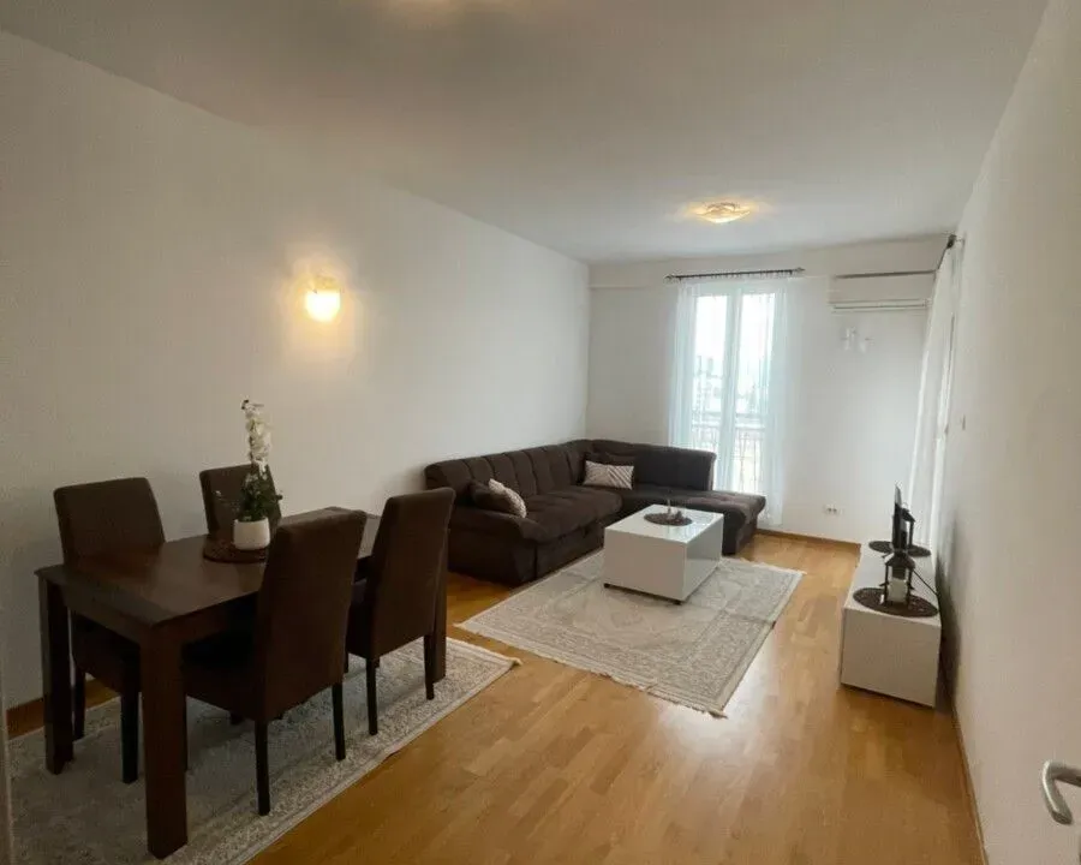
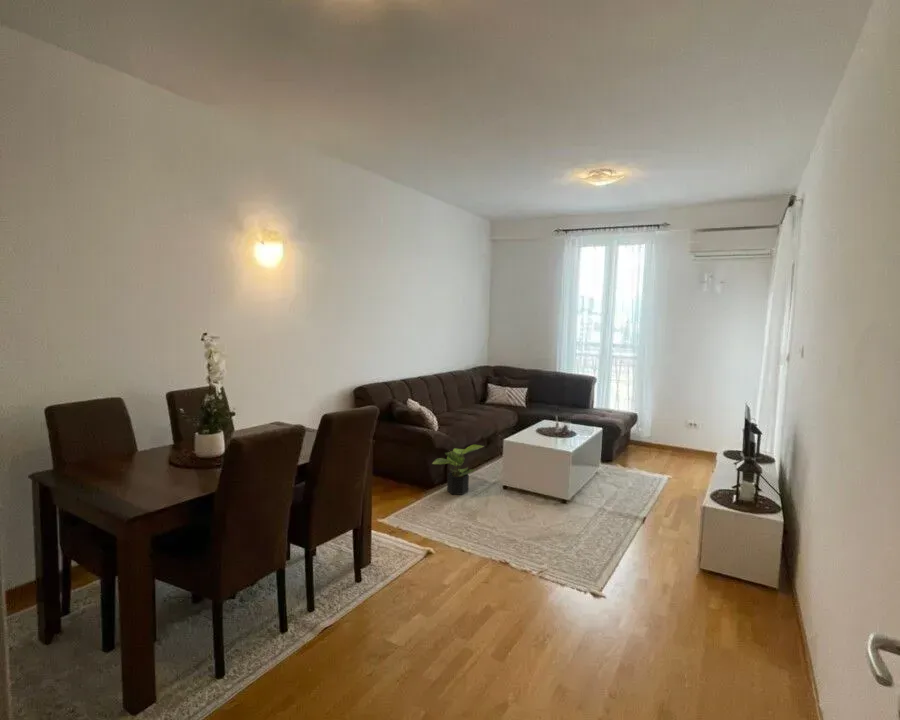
+ potted plant [431,443,485,496]
